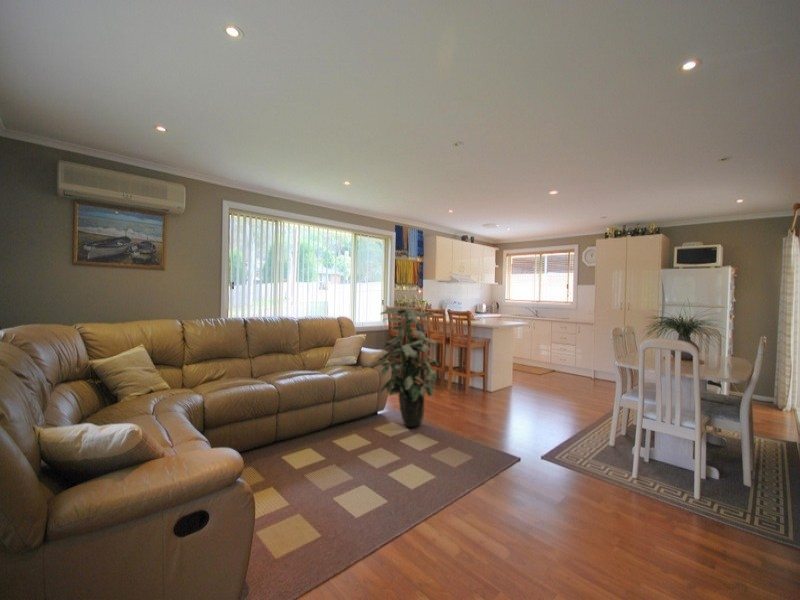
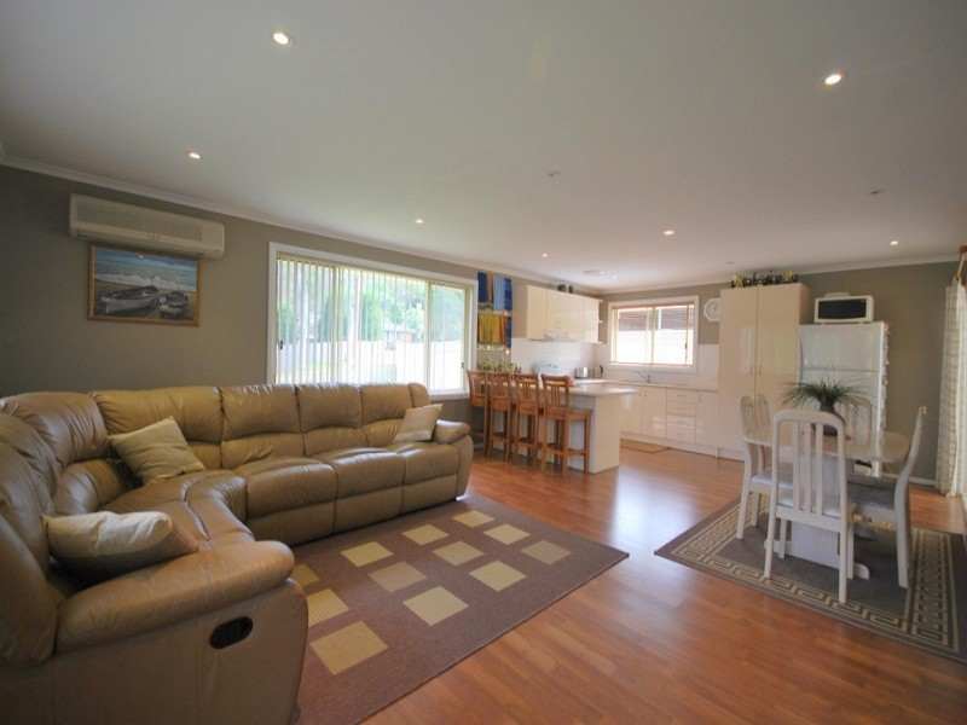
- indoor plant [377,301,440,428]
